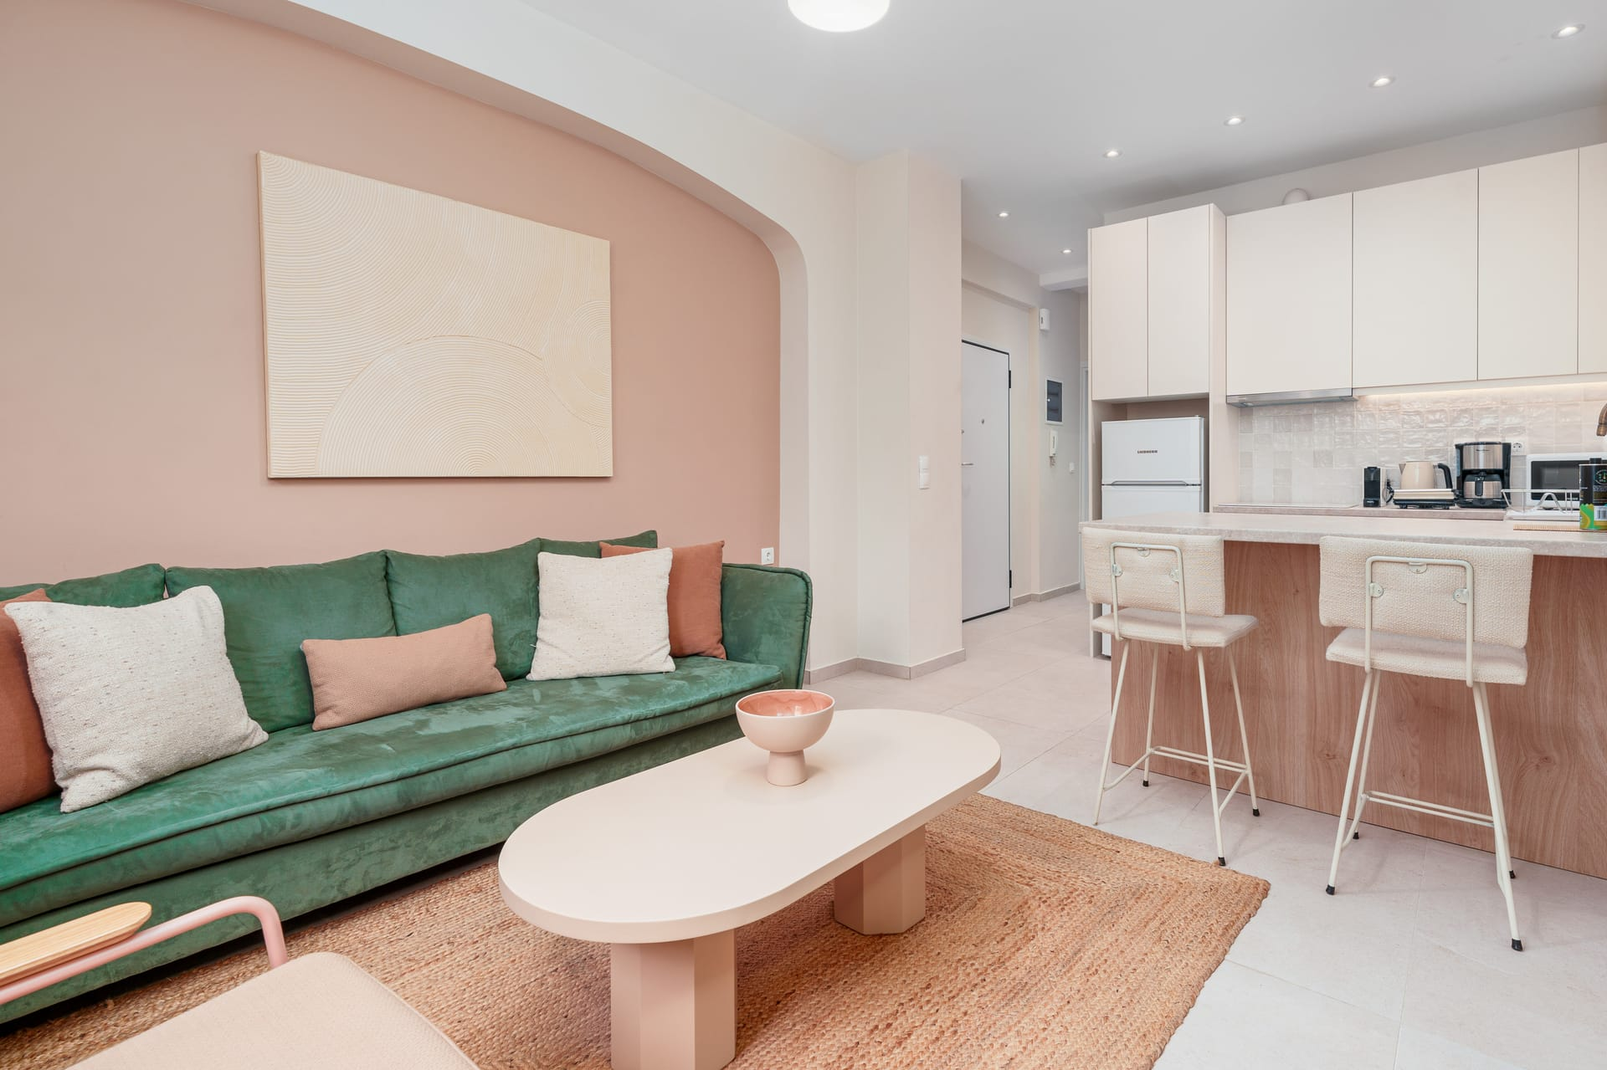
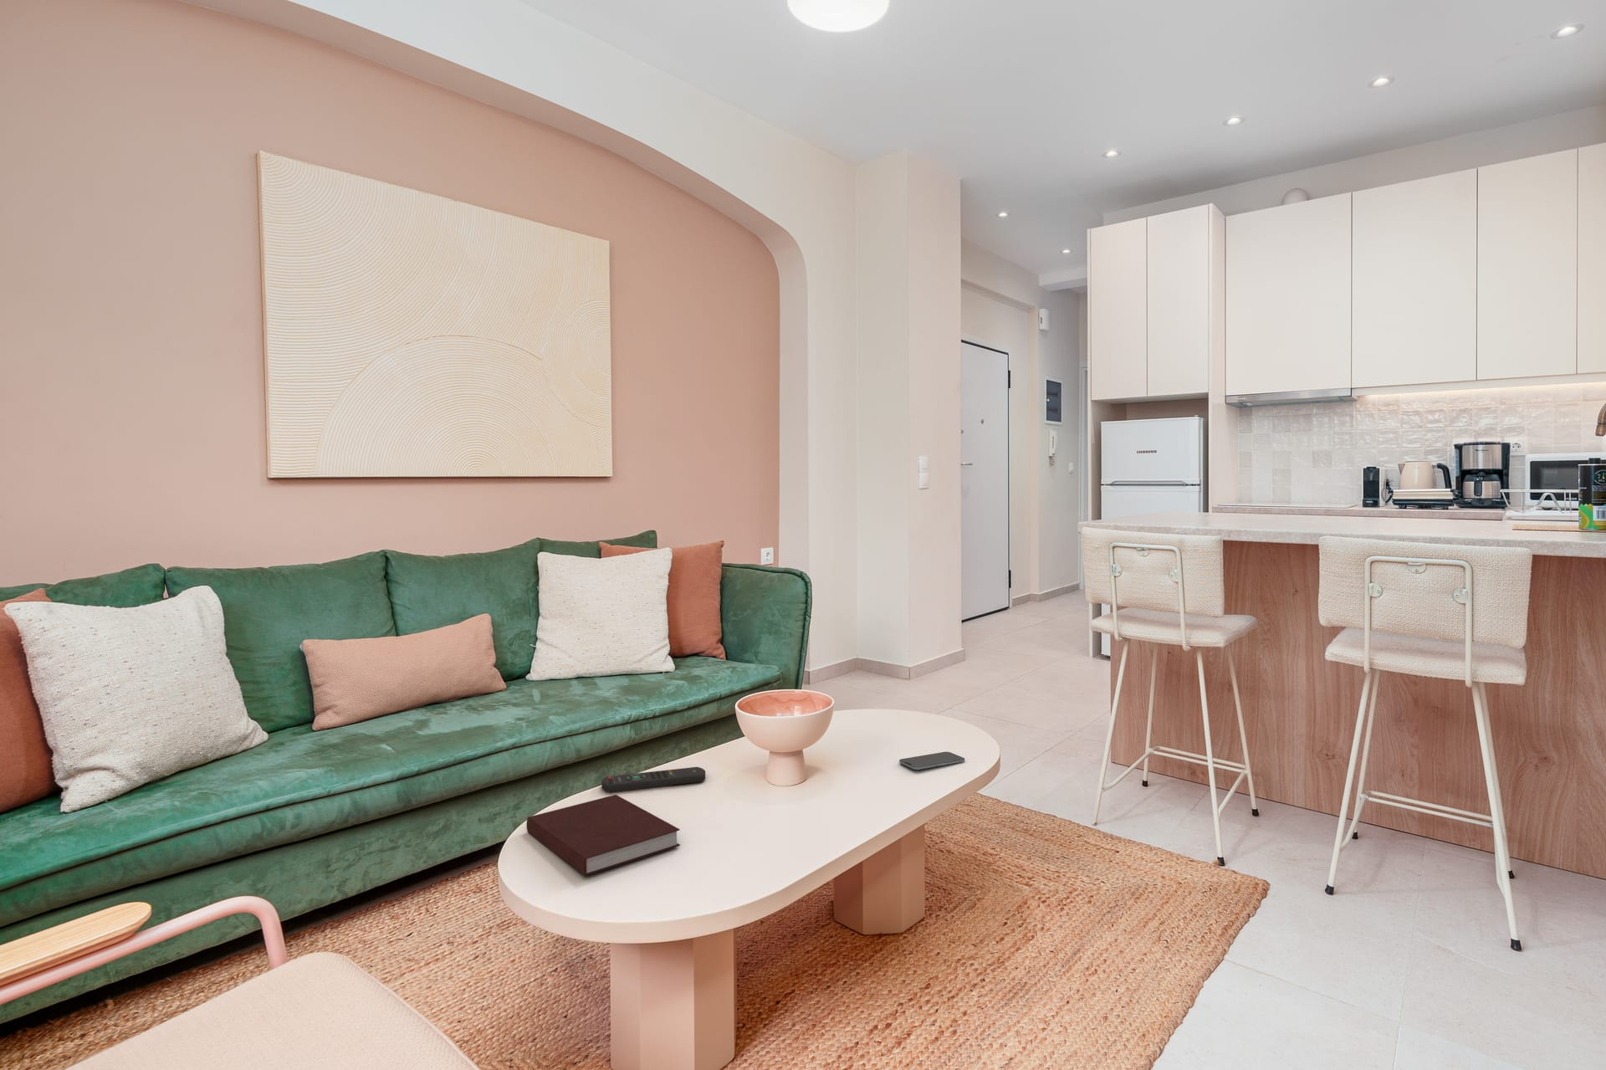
+ smartphone [898,751,965,770]
+ remote control [601,767,706,793]
+ notebook [527,794,681,877]
